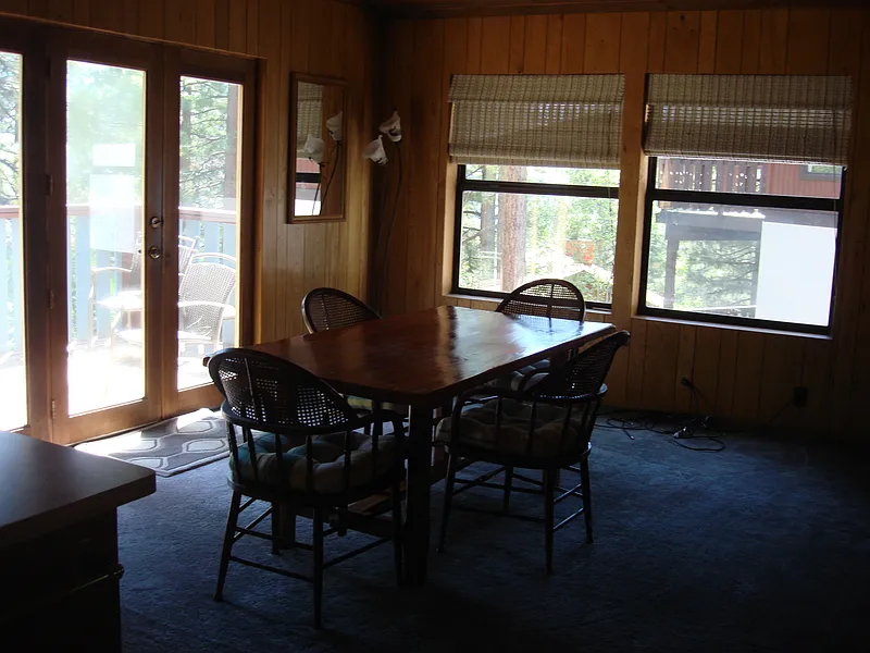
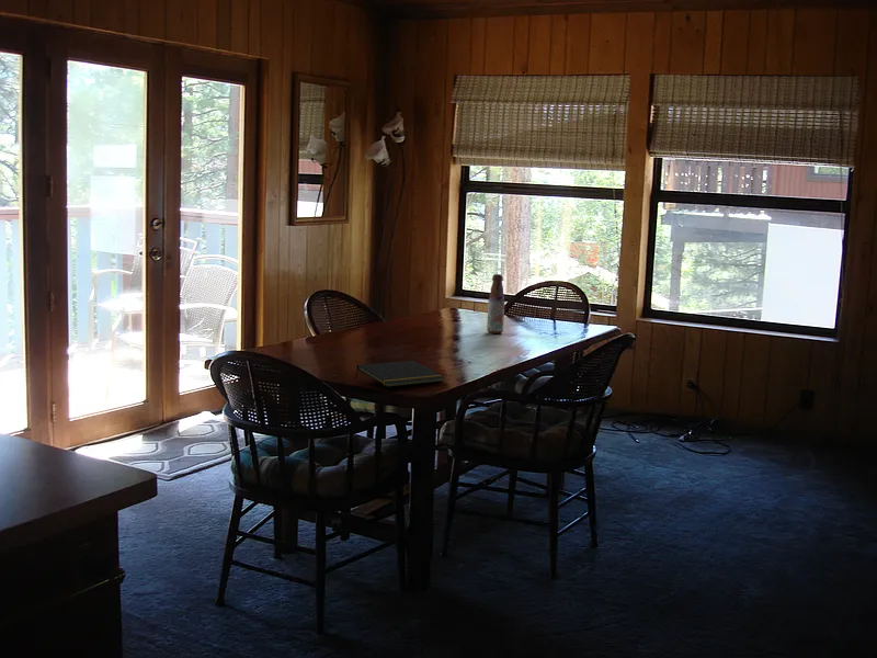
+ notepad [354,360,445,388]
+ bottle [486,273,505,334]
